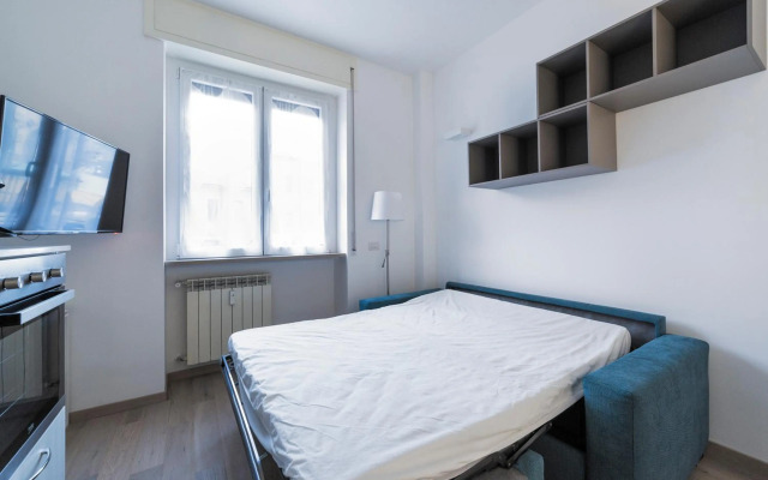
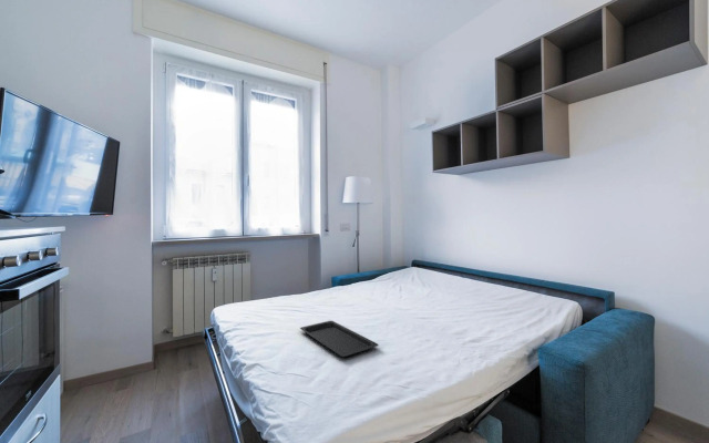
+ serving tray [299,320,380,358]
